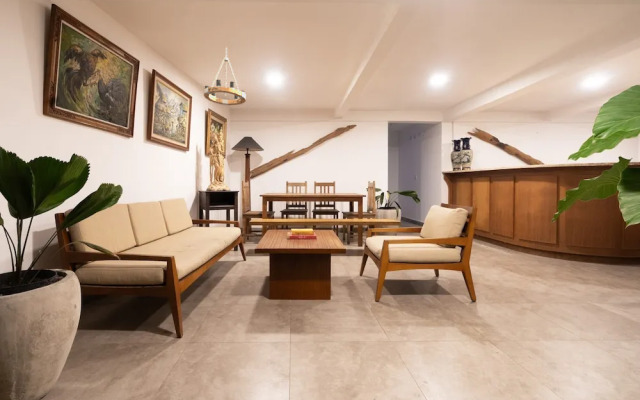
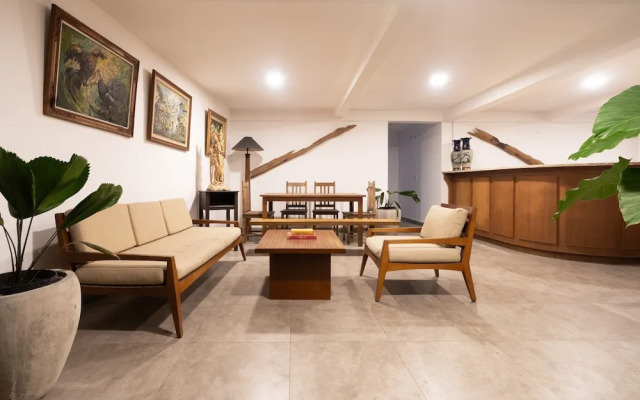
- chandelier [203,46,247,106]
